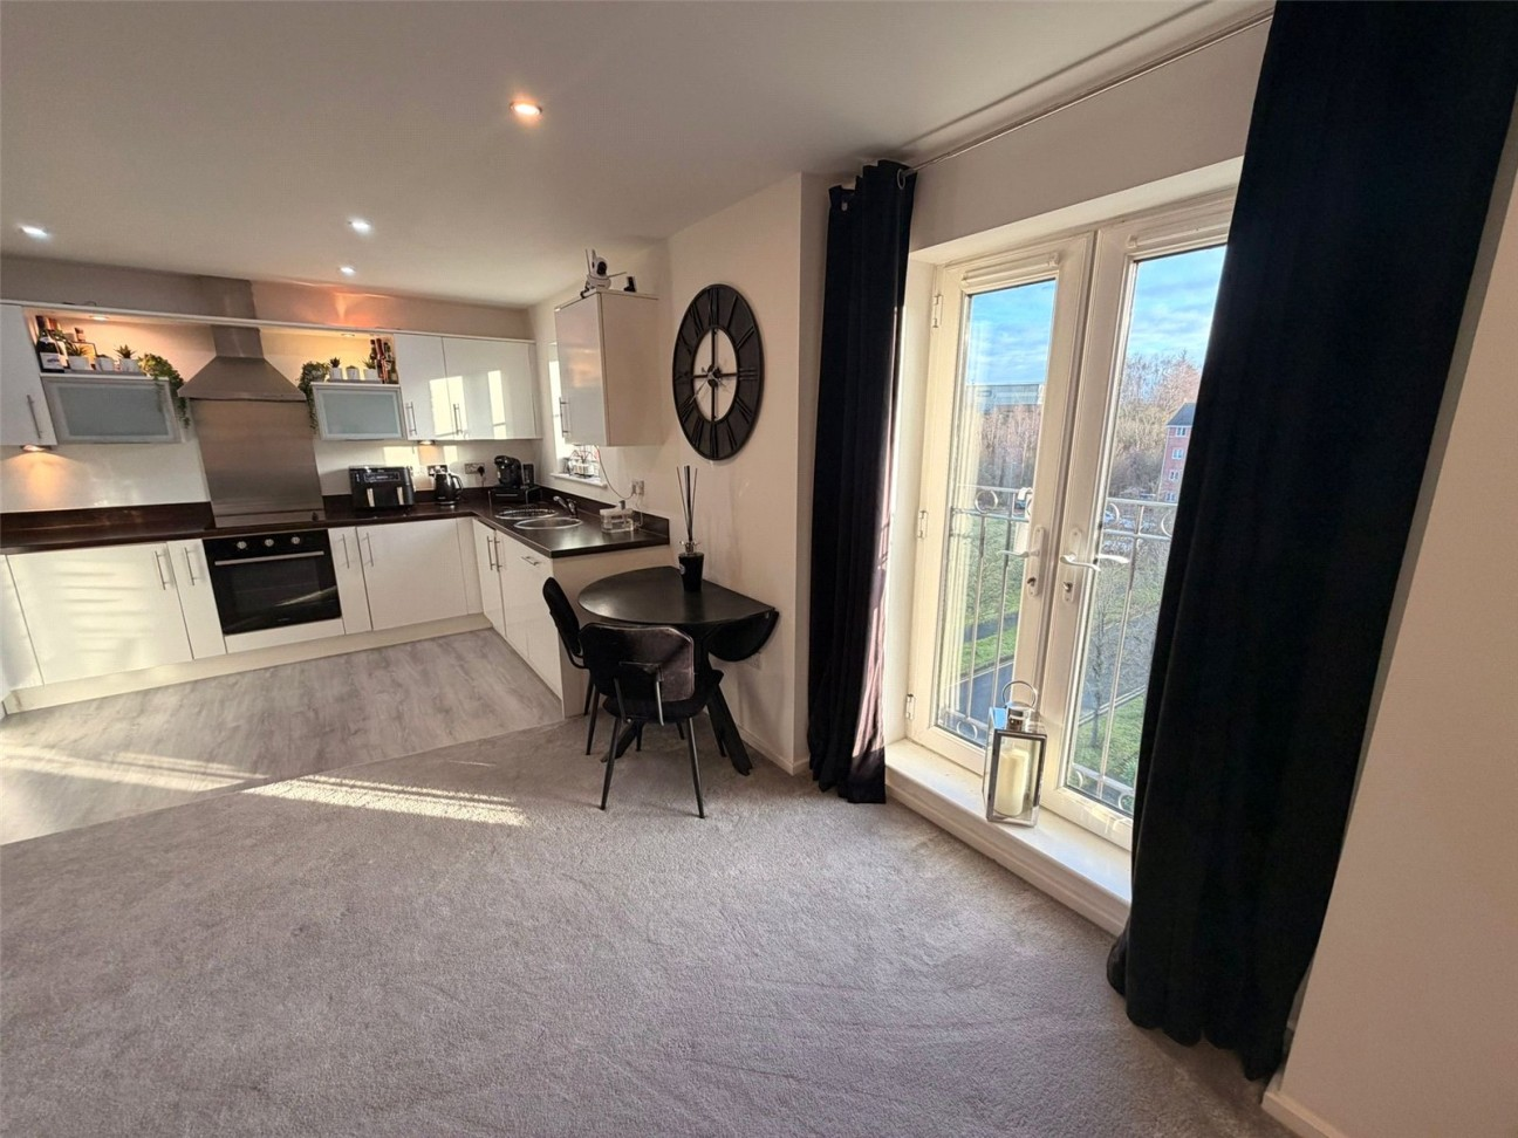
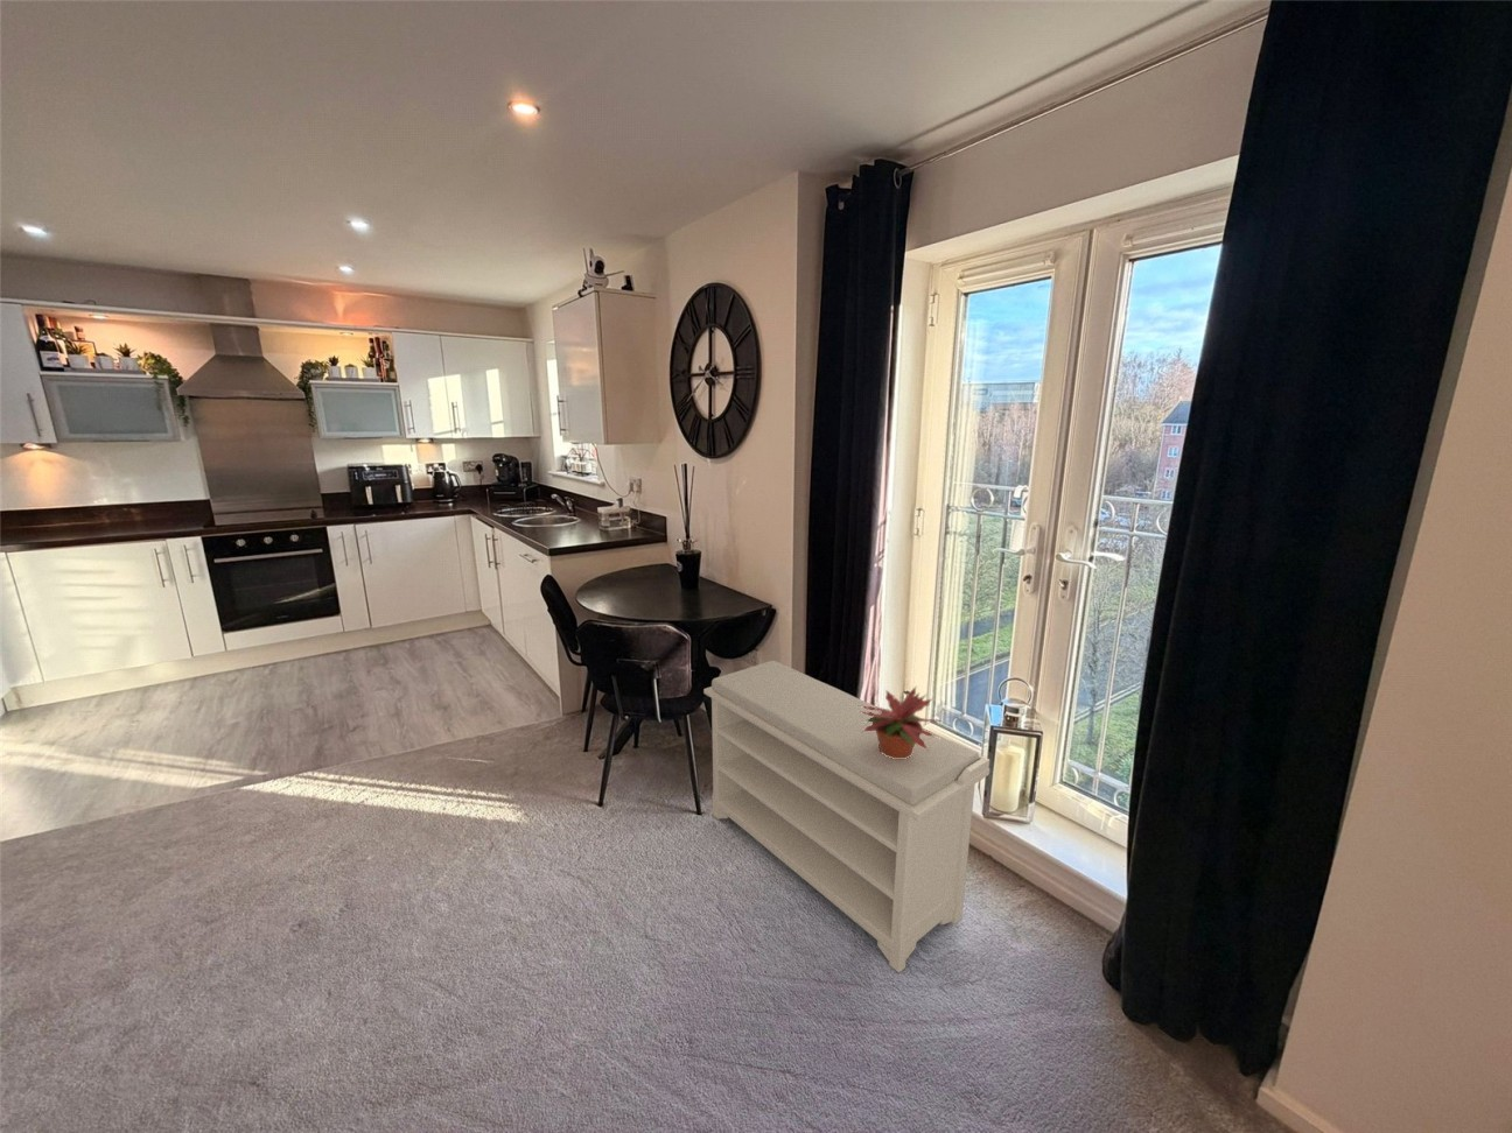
+ potted plant [857,684,945,759]
+ bench [702,659,991,975]
